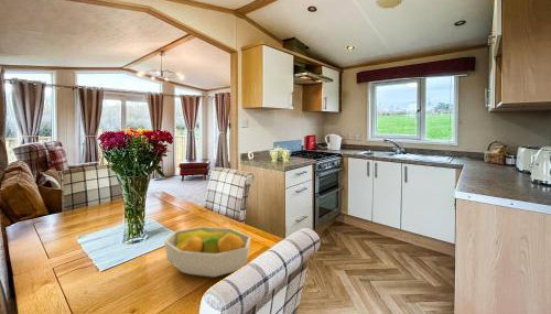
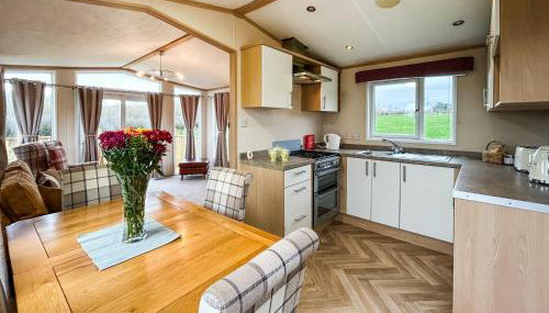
- fruit bowl [163,226,252,278]
